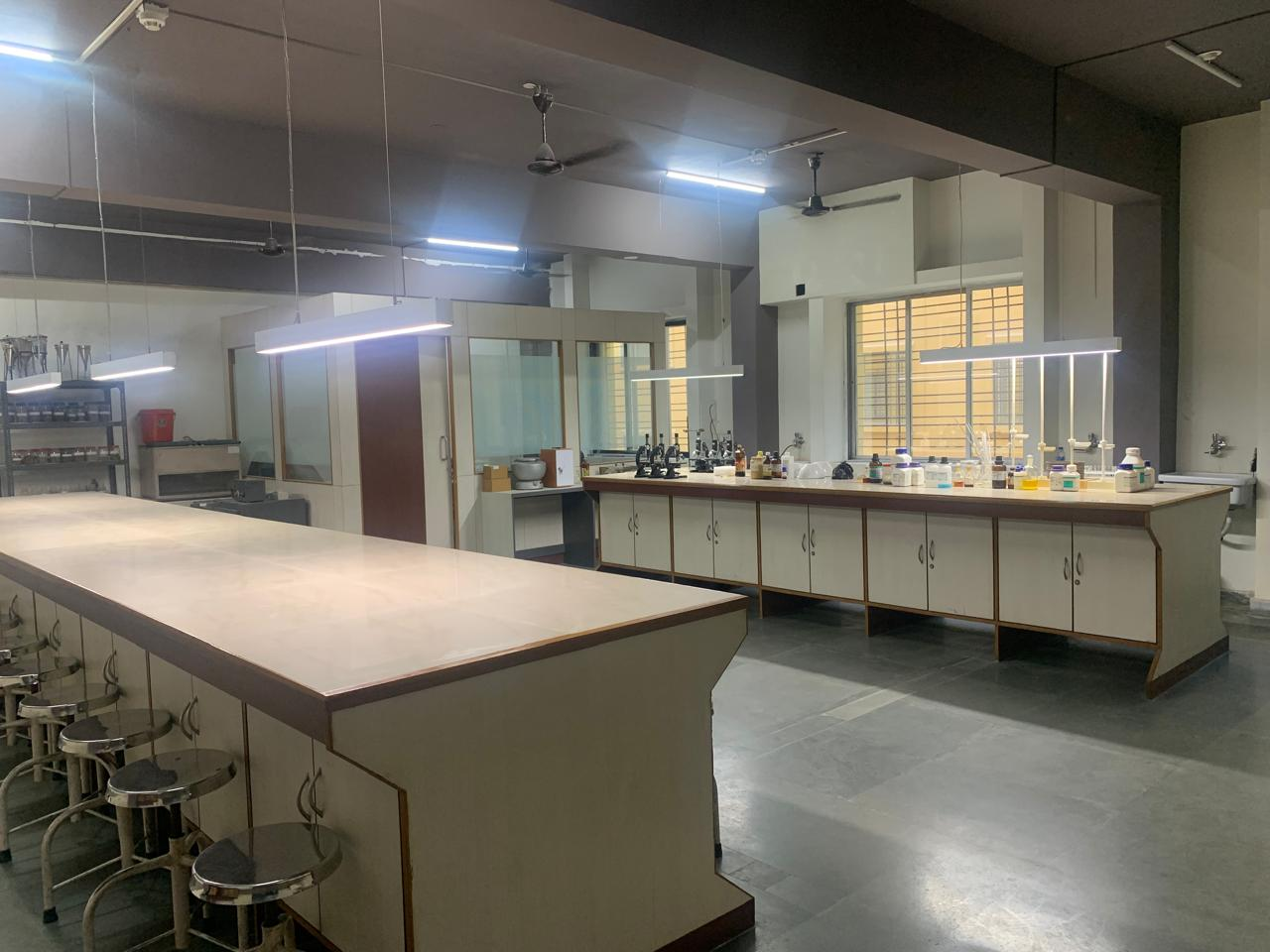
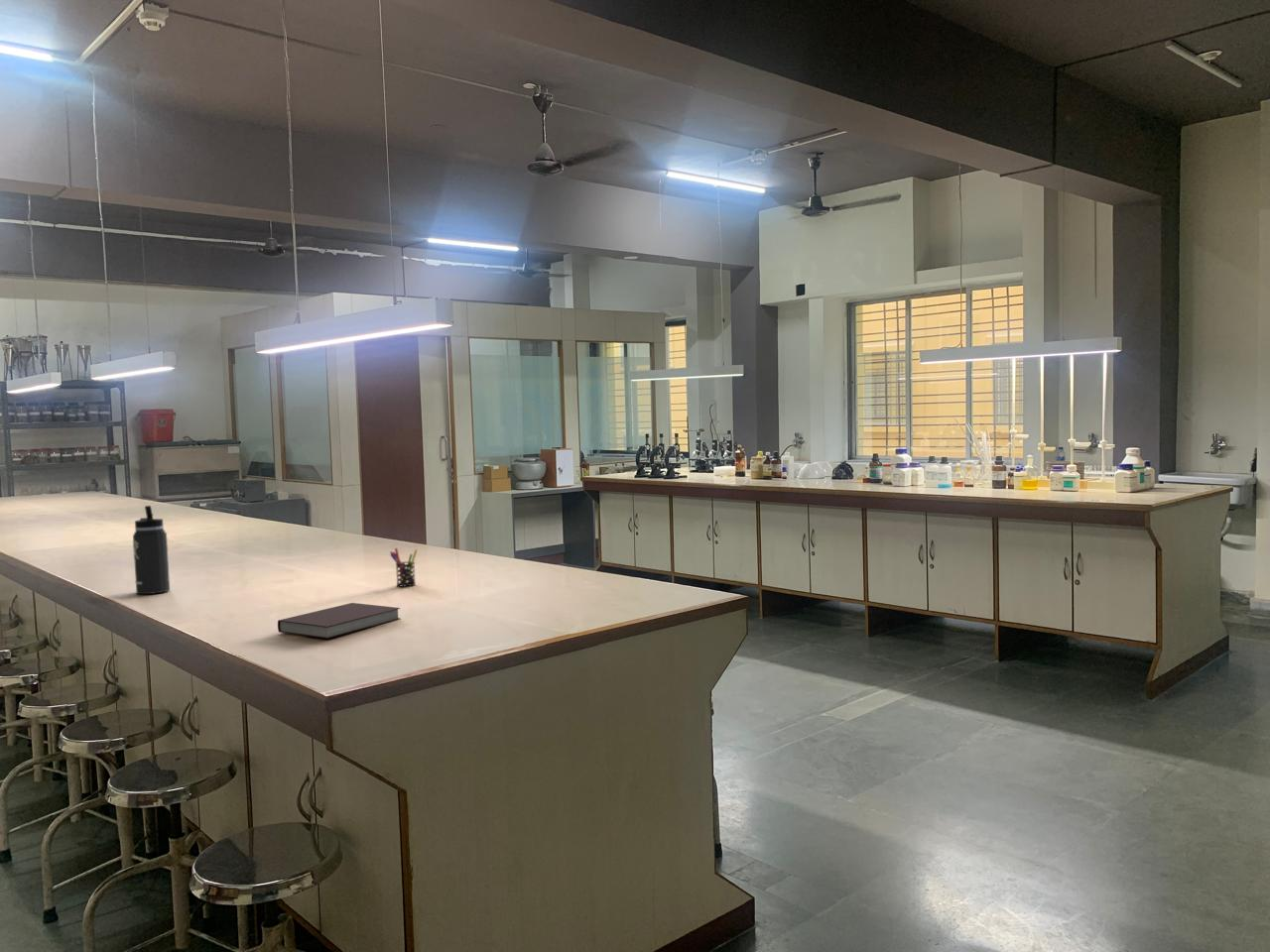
+ thermos bottle [132,505,171,595]
+ notebook [277,602,402,640]
+ pen holder [389,547,418,587]
